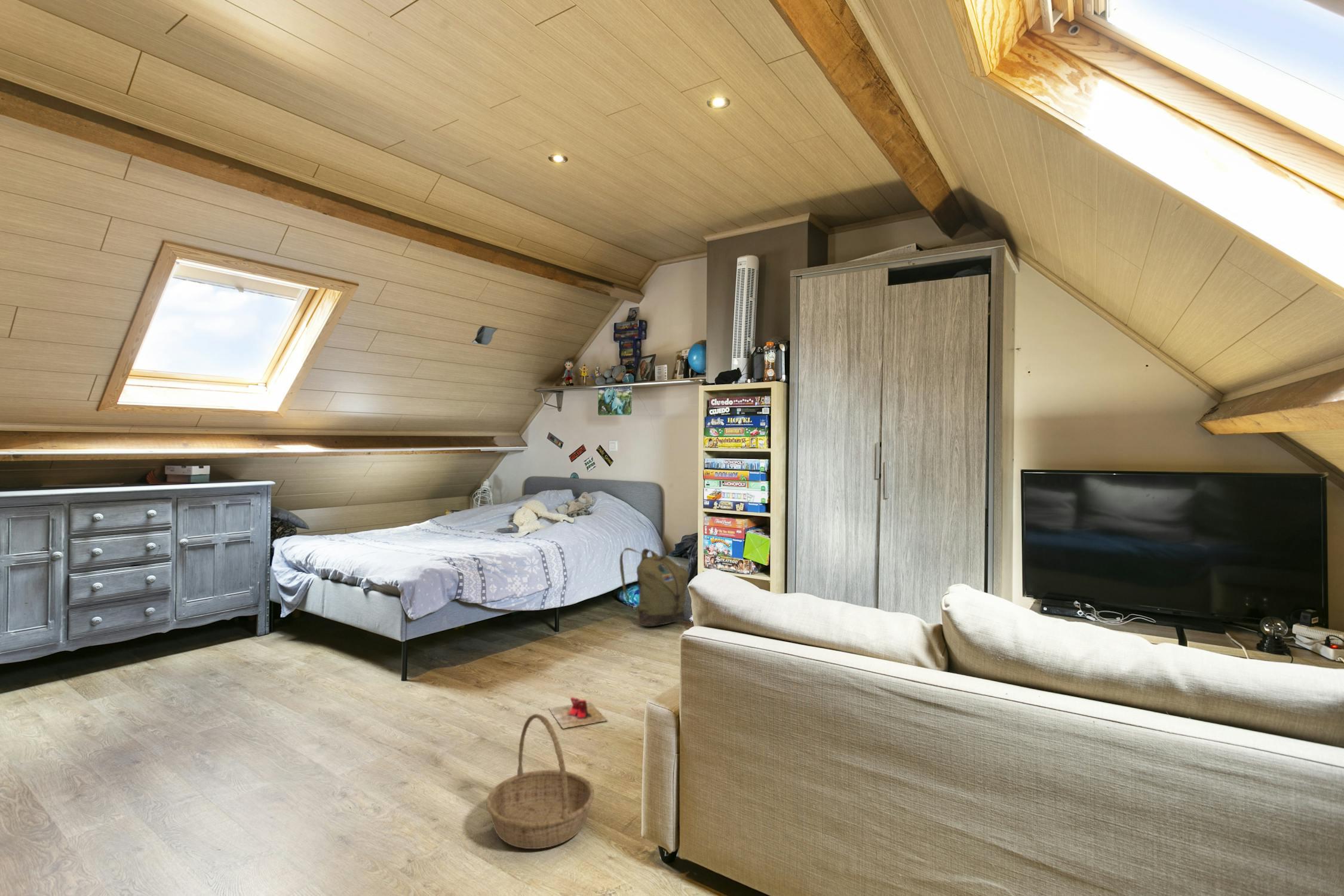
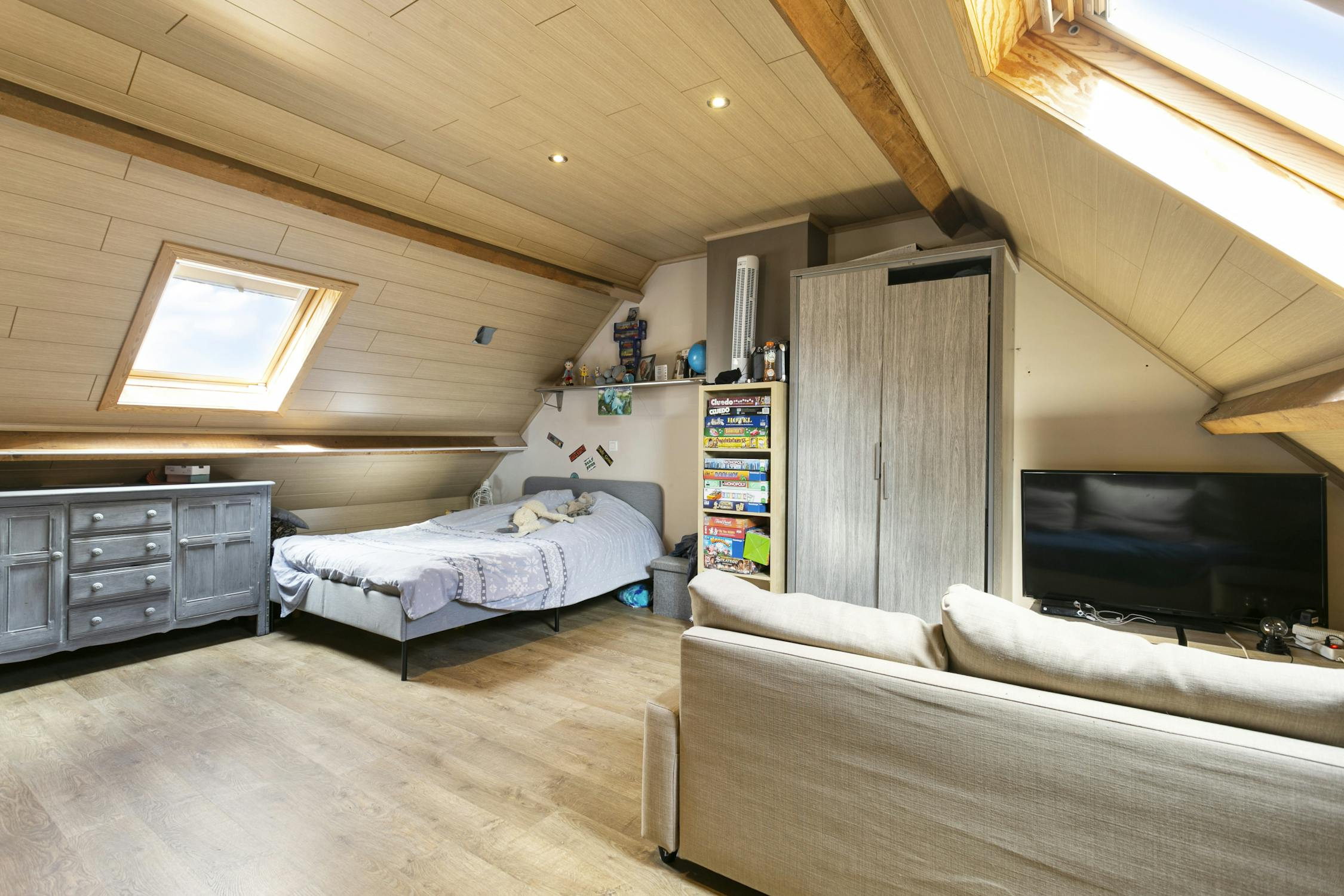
- slippers [548,696,608,729]
- basket [486,713,595,849]
- backpack [619,547,690,627]
